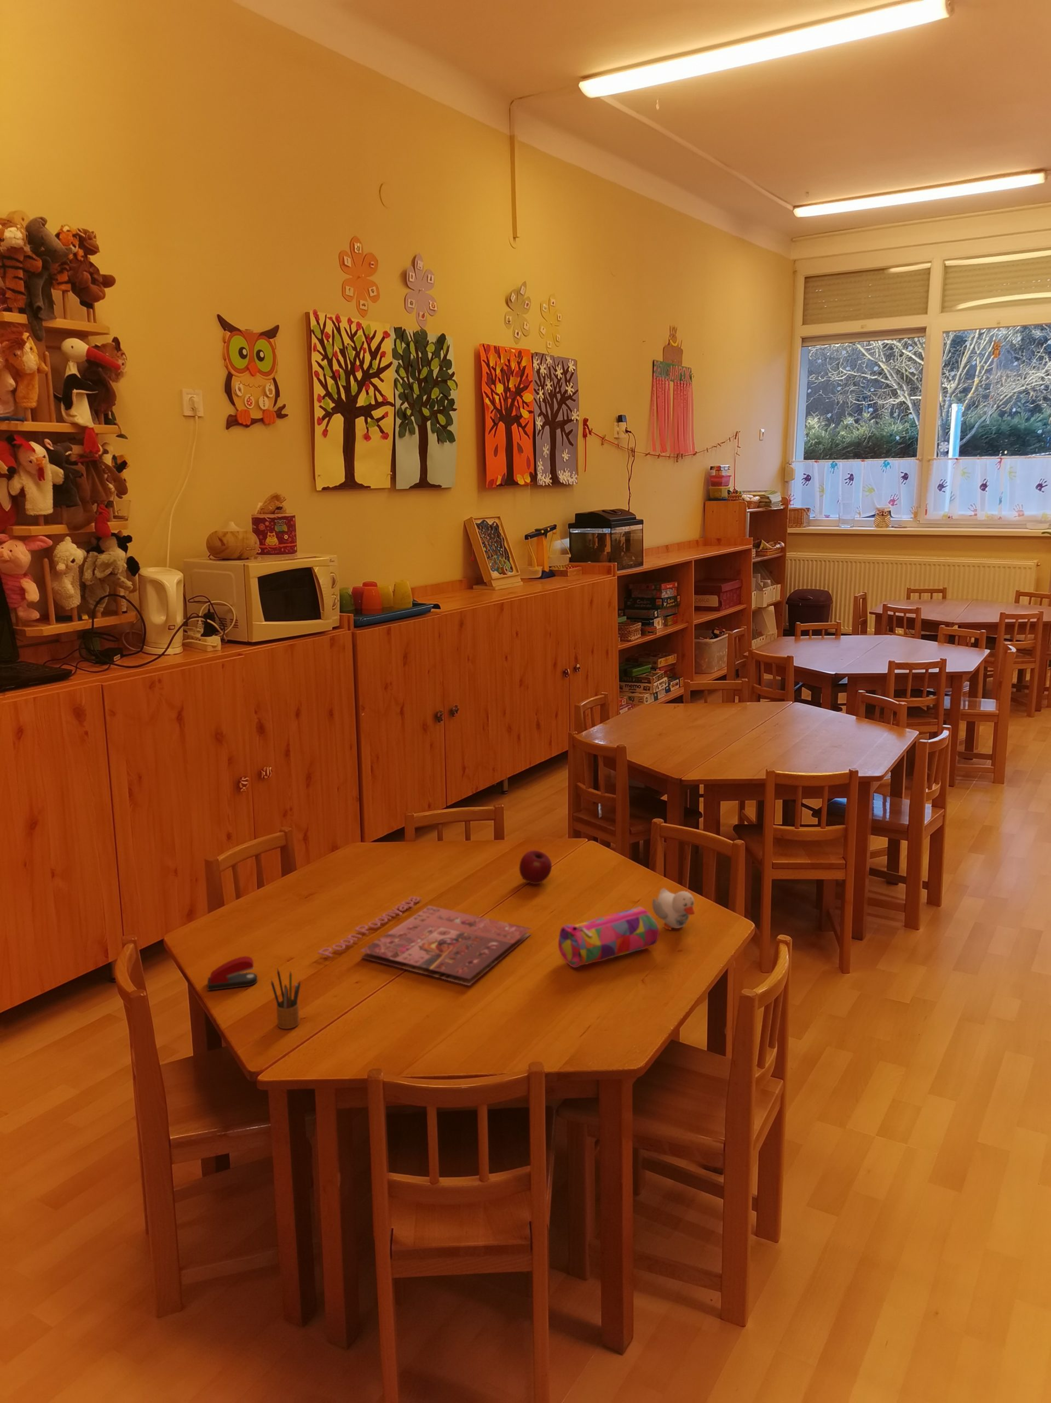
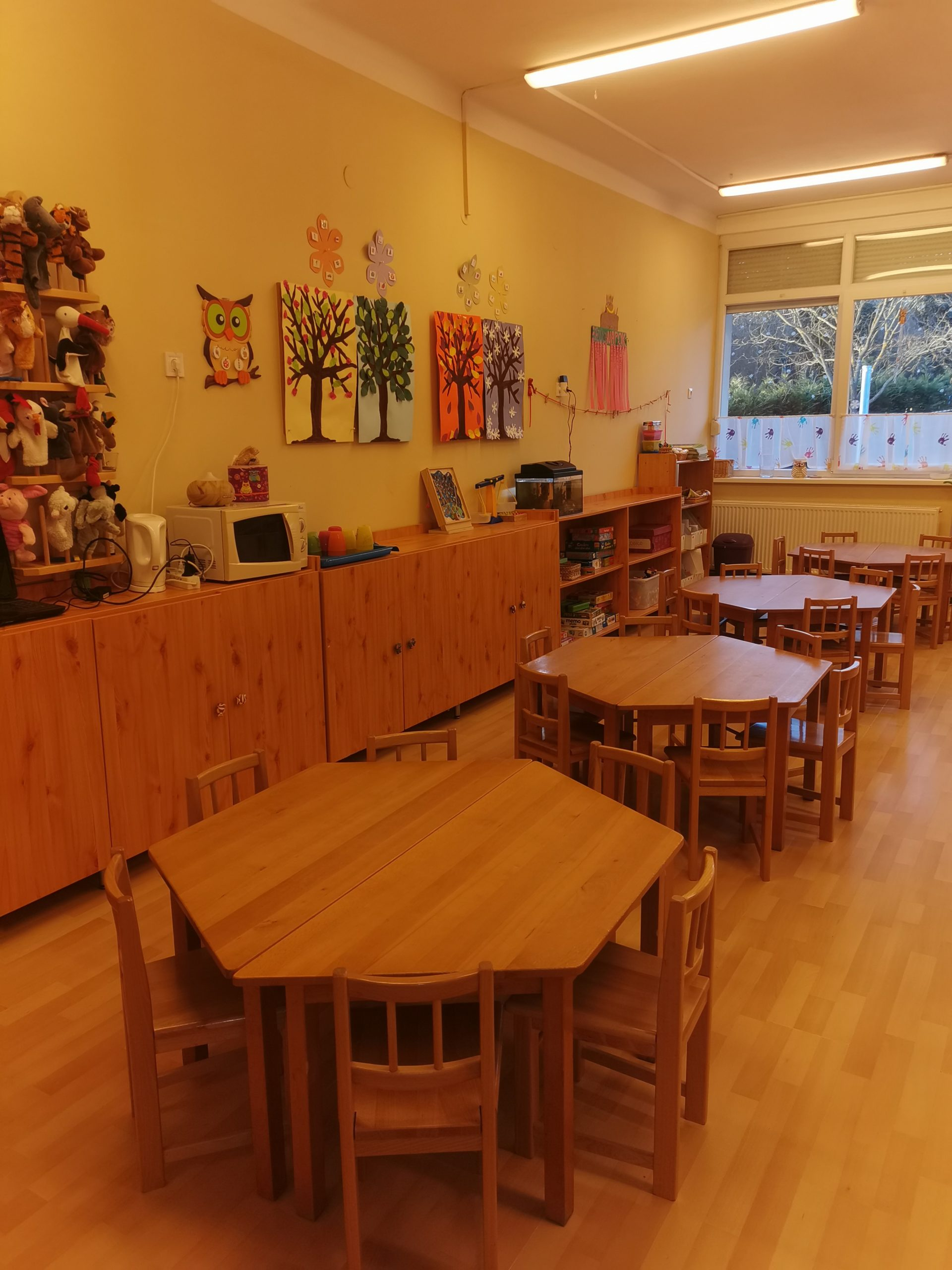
- apple [519,850,552,885]
- pencil case [558,906,659,968]
- cover [318,896,531,985]
- pencil box [270,968,301,1030]
- stapler [206,956,258,991]
- toy duck [652,887,696,930]
